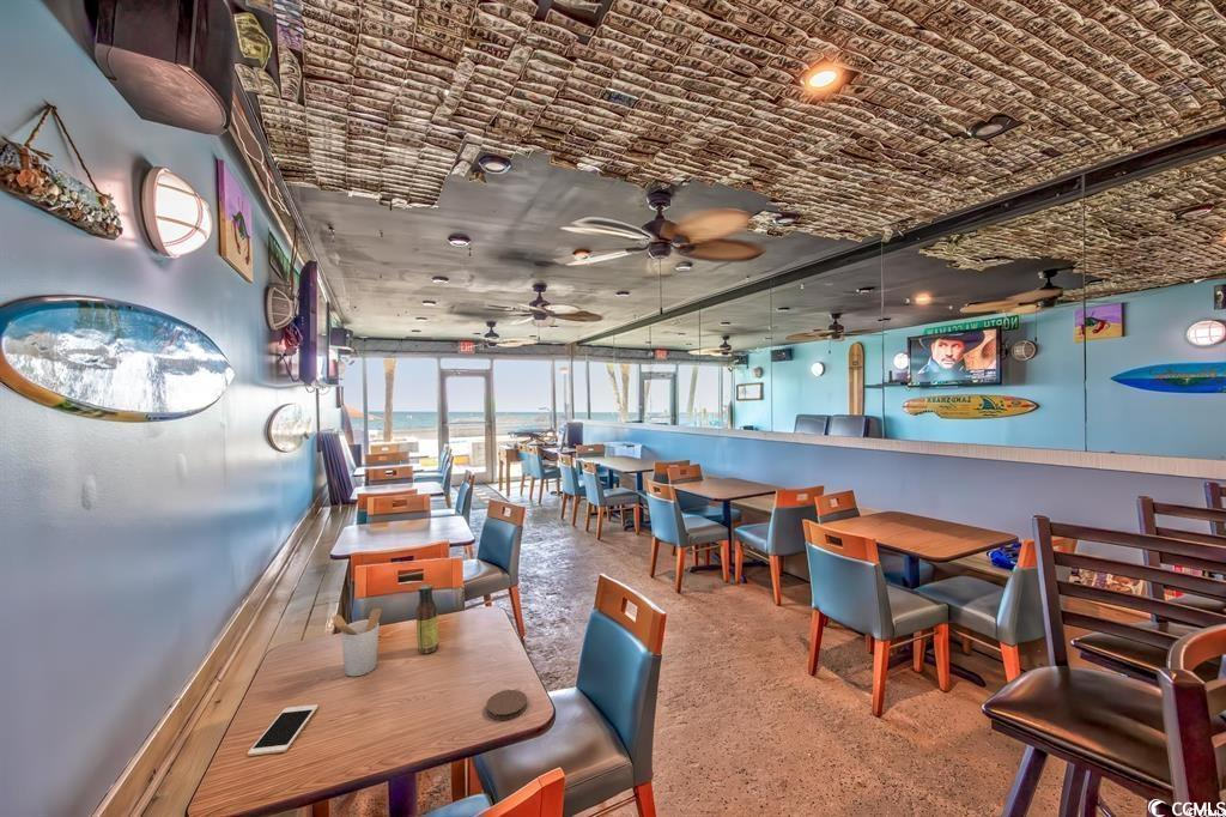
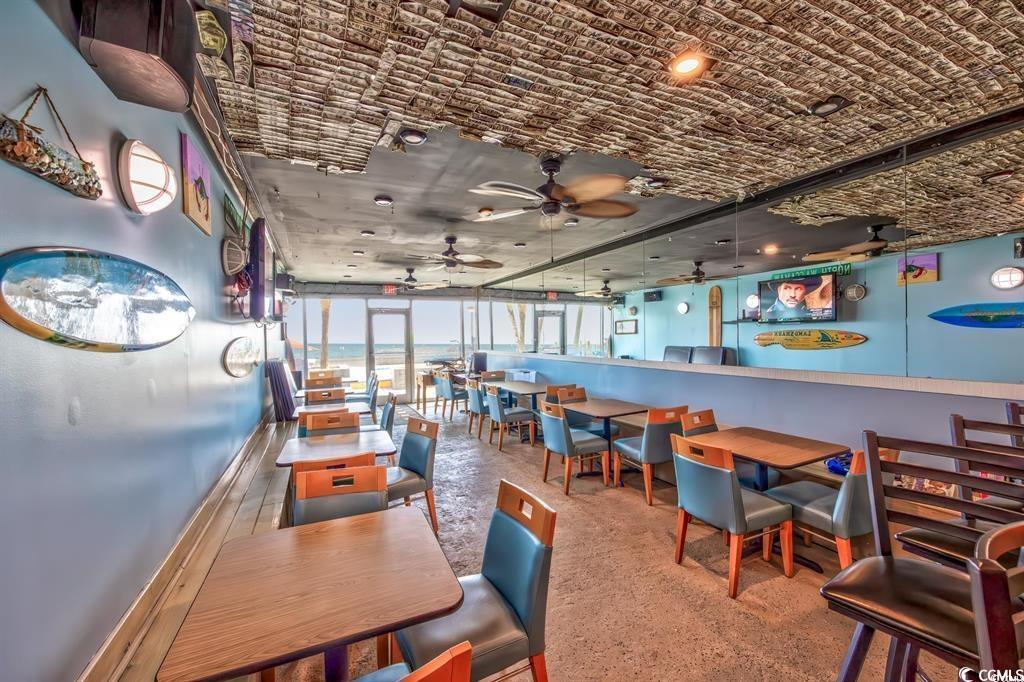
- coaster [485,689,528,721]
- cell phone [247,703,320,757]
- sauce bottle [415,583,441,655]
- utensil holder [328,607,383,677]
